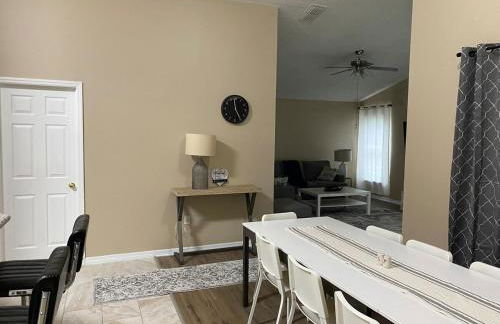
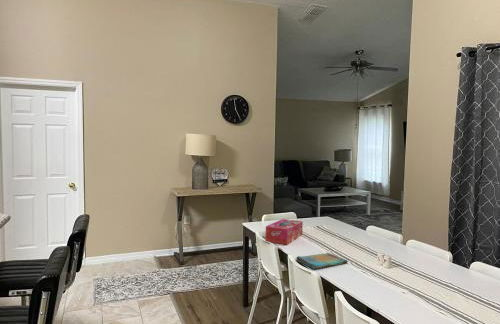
+ dish towel [295,252,348,270]
+ tissue box [264,218,304,246]
